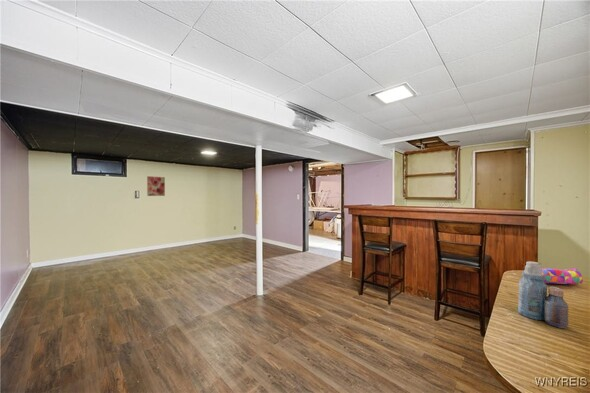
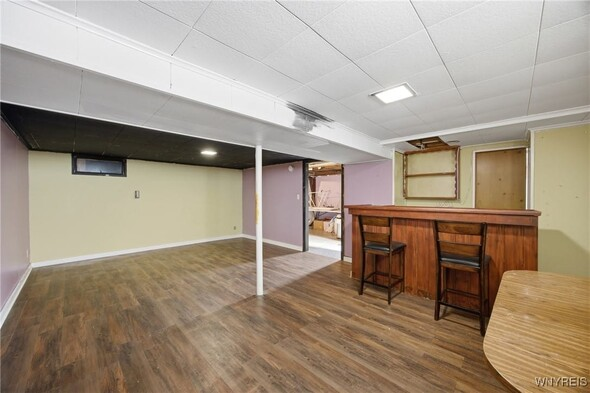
- wall art [146,175,166,197]
- pencil case [541,267,584,286]
- bottle [517,260,569,329]
